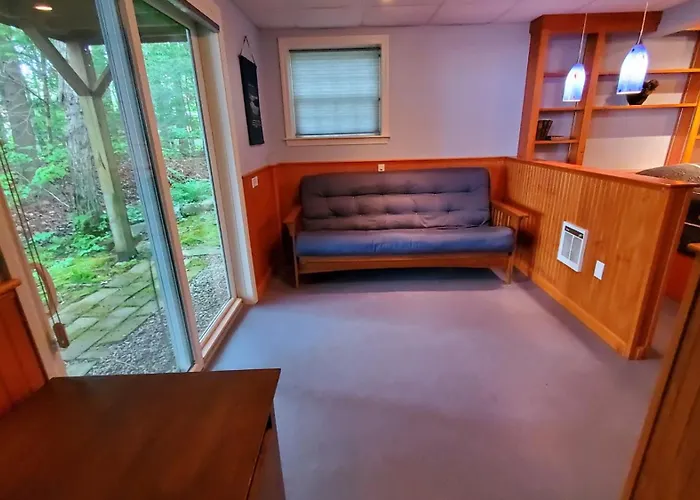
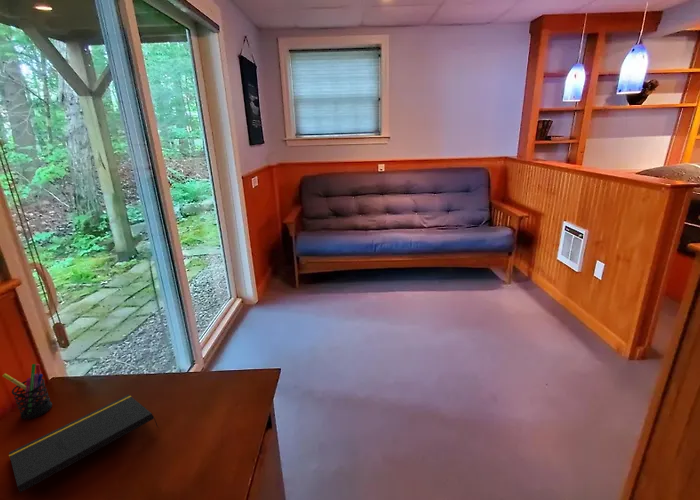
+ pen holder [2,363,53,420]
+ notepad [8,393,159,494]
